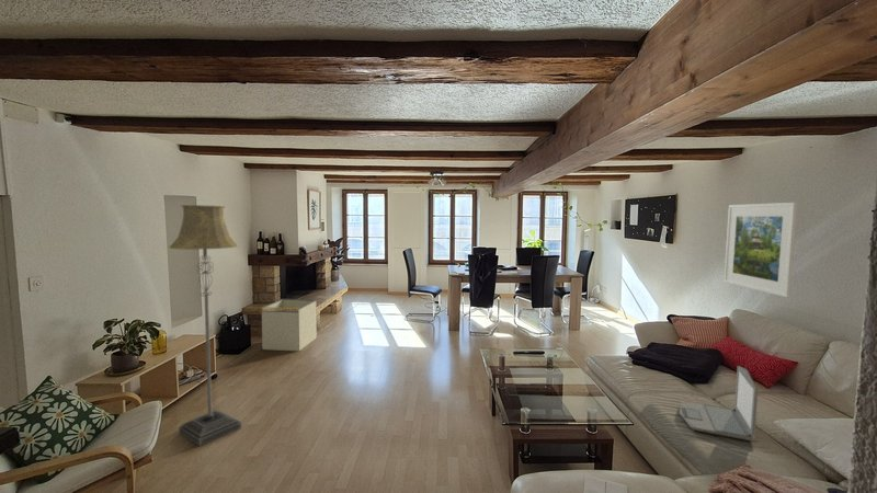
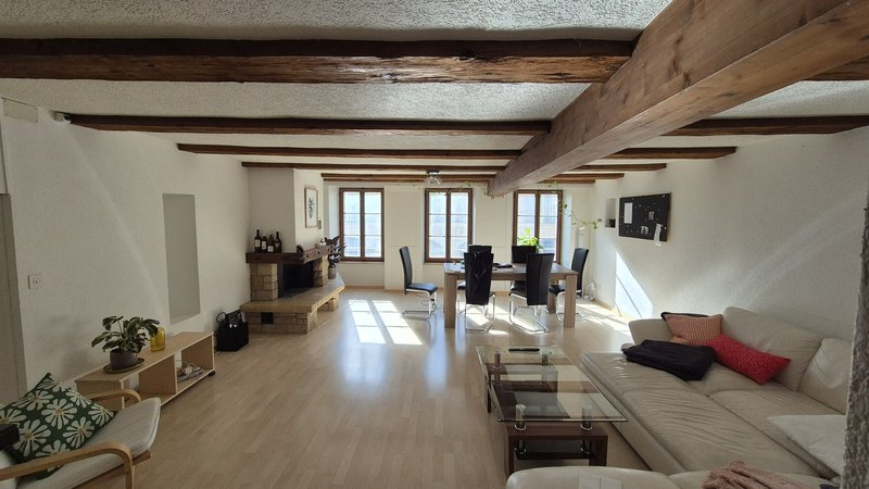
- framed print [722,202,798,299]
- storage bin [261,298,318,352]
- floor lamp [169,204,242,447]
- laptop [679,365,759,443]
